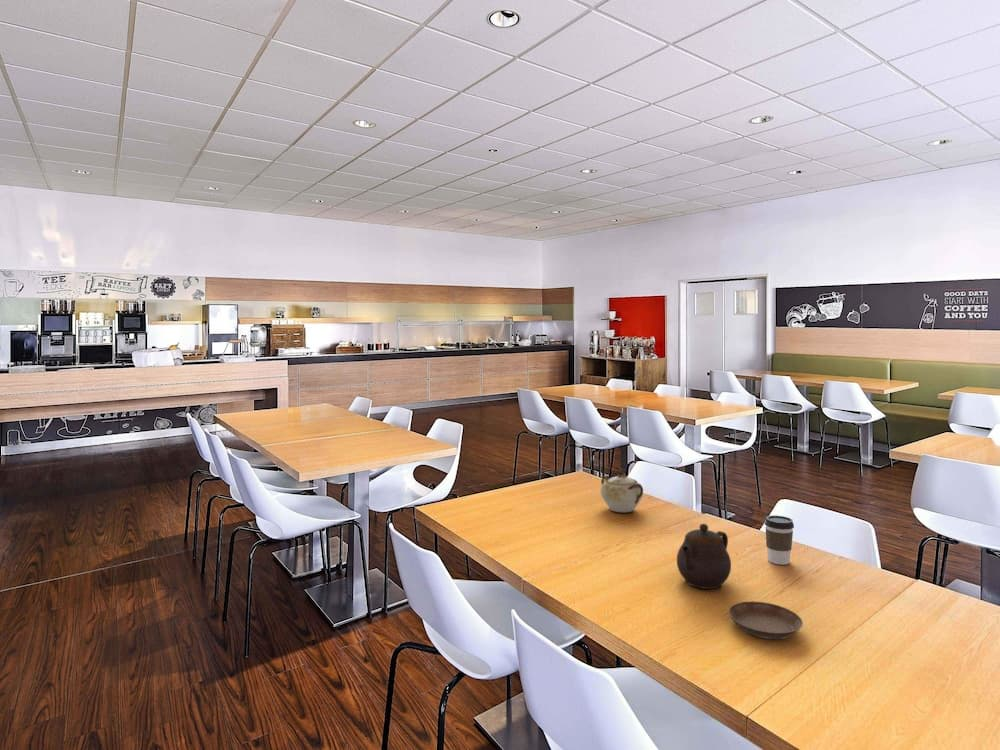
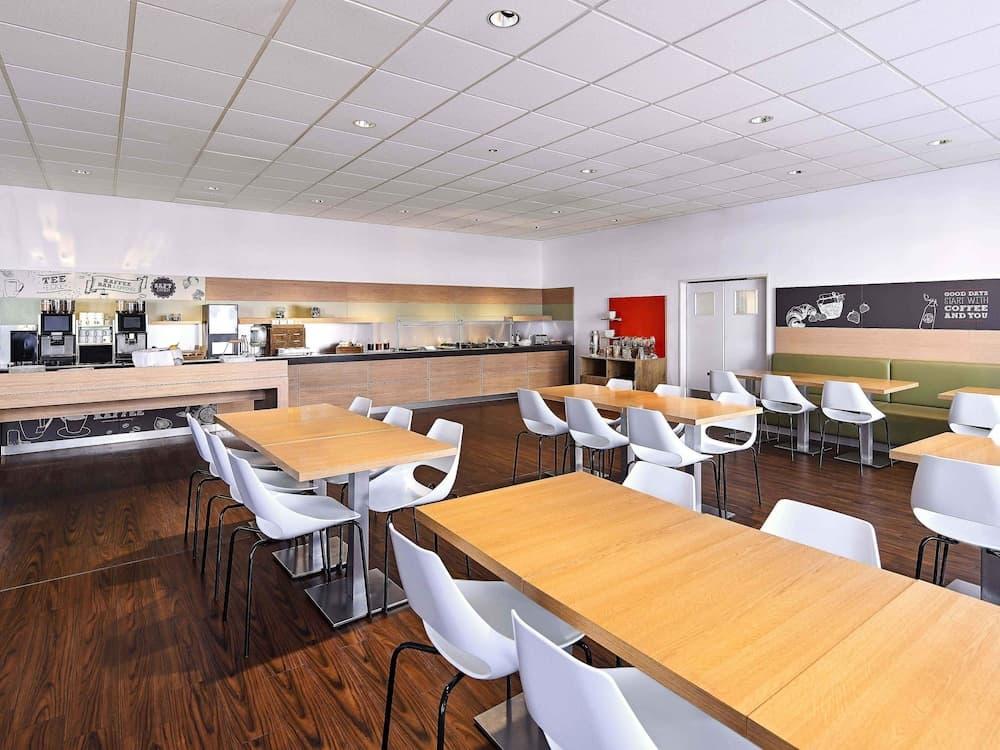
- sugar bowl [599,467,644,513]
- teapot [676,523,732,590]
- saucer [727,600,804,640]
- coffee cup [764,514,795,566]
